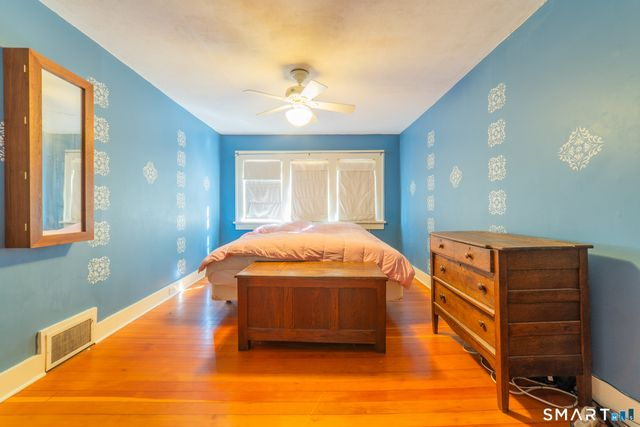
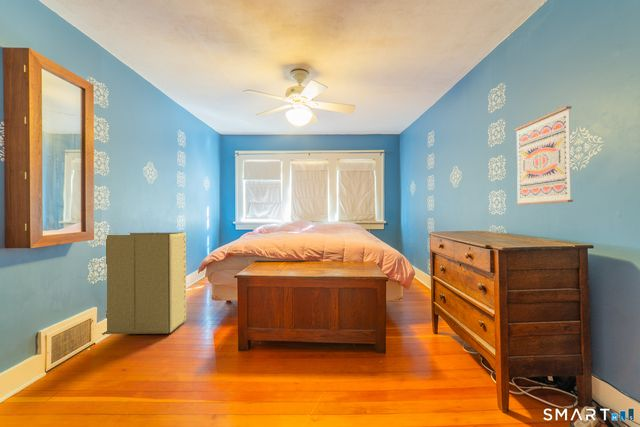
+ wall art [514,105,574,206]
+ laundry hamper [101,231,187,336]
